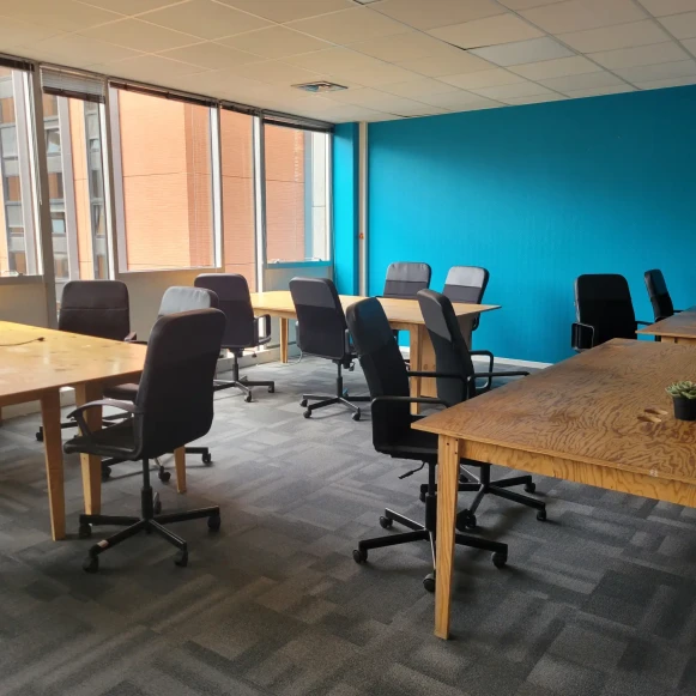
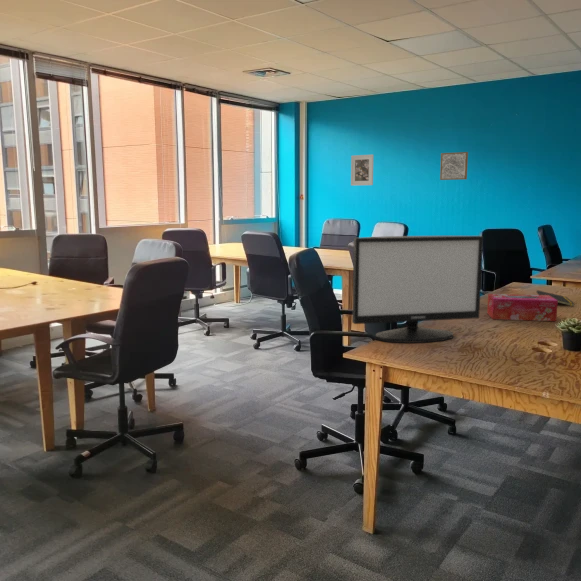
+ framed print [350,154,374,186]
+ notepad [535,289,575,307]
+ wall art [439,151,469,181]
+ tissue box [486,293,559,322]
+ monitor [351,235,484,344]
